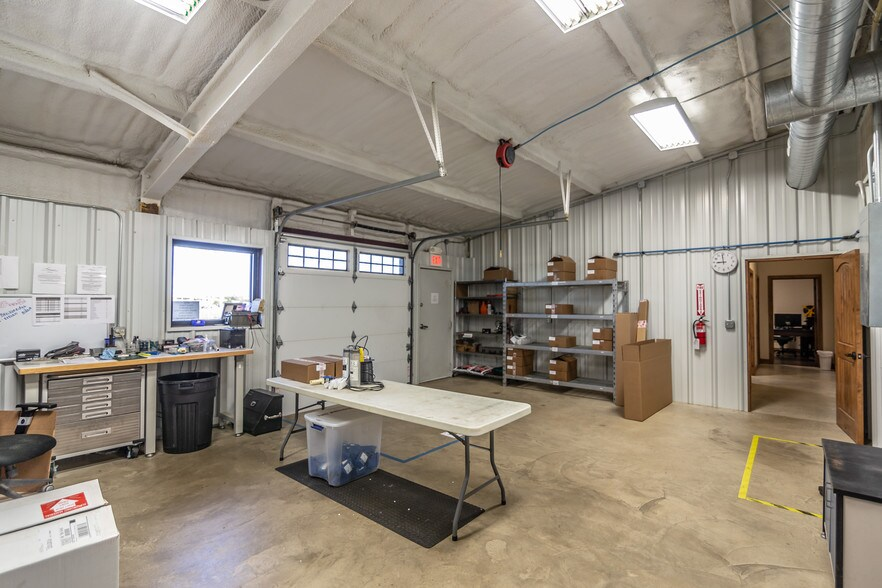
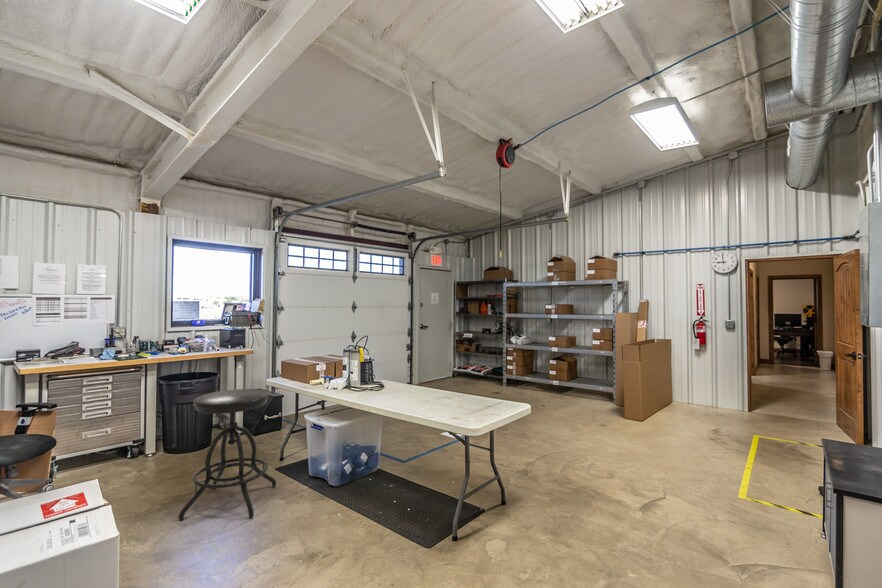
+ stool [178,388,277,522]
